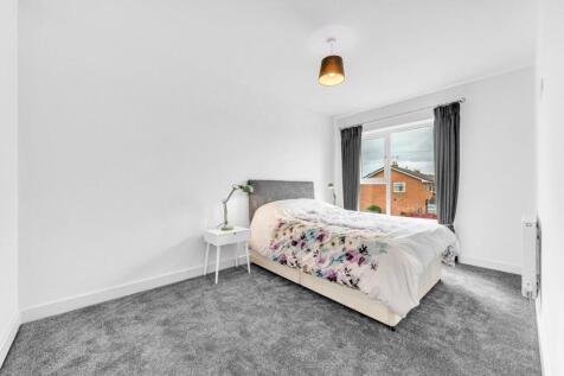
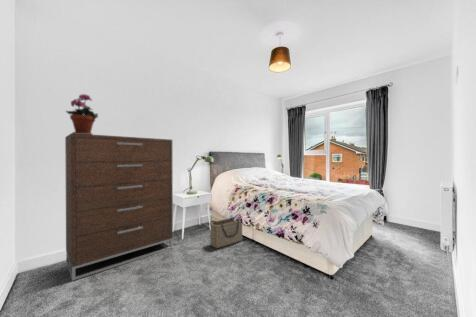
+ potted plant [65,93,99,135]
+ dresser [64,132,174,282]
+ basket [208,217,243,249]
